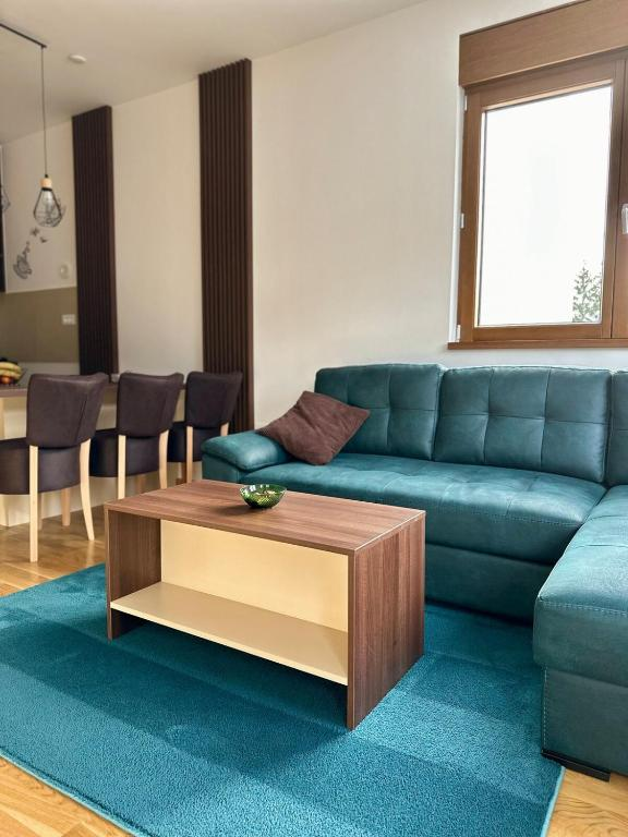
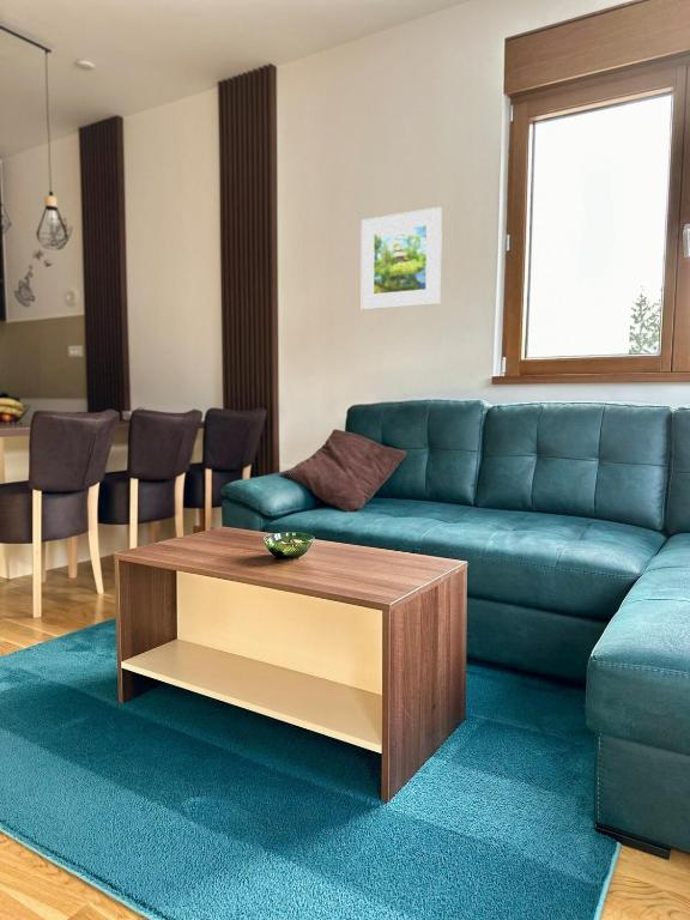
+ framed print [361,206,443,310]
